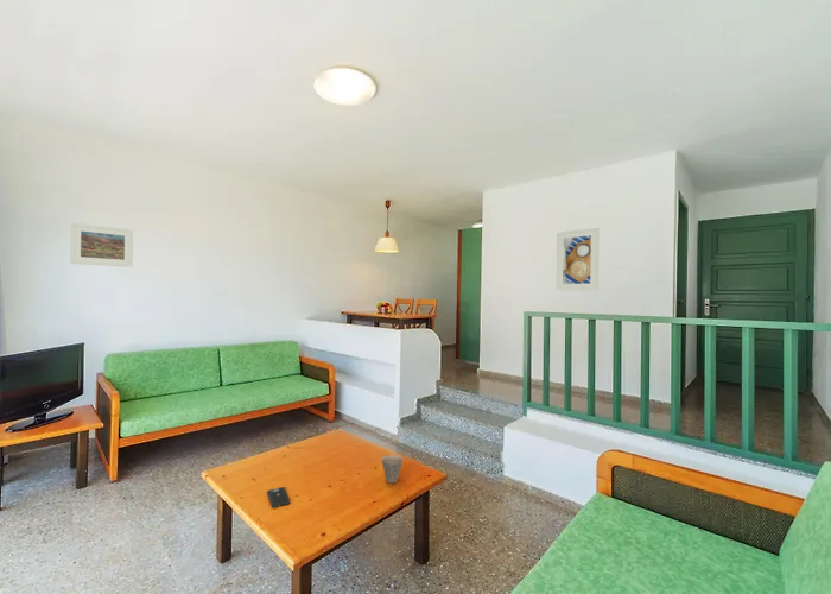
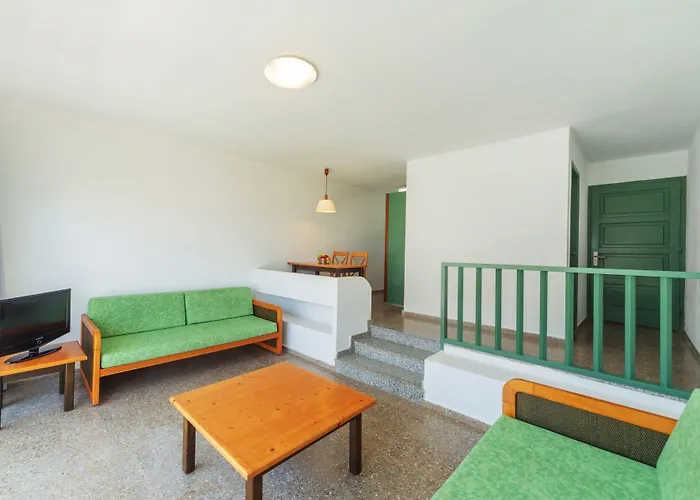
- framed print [556,227,600,292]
- cup [381,454,405,485]
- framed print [70,222,134,268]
- smartphone [266,486,291,508]
